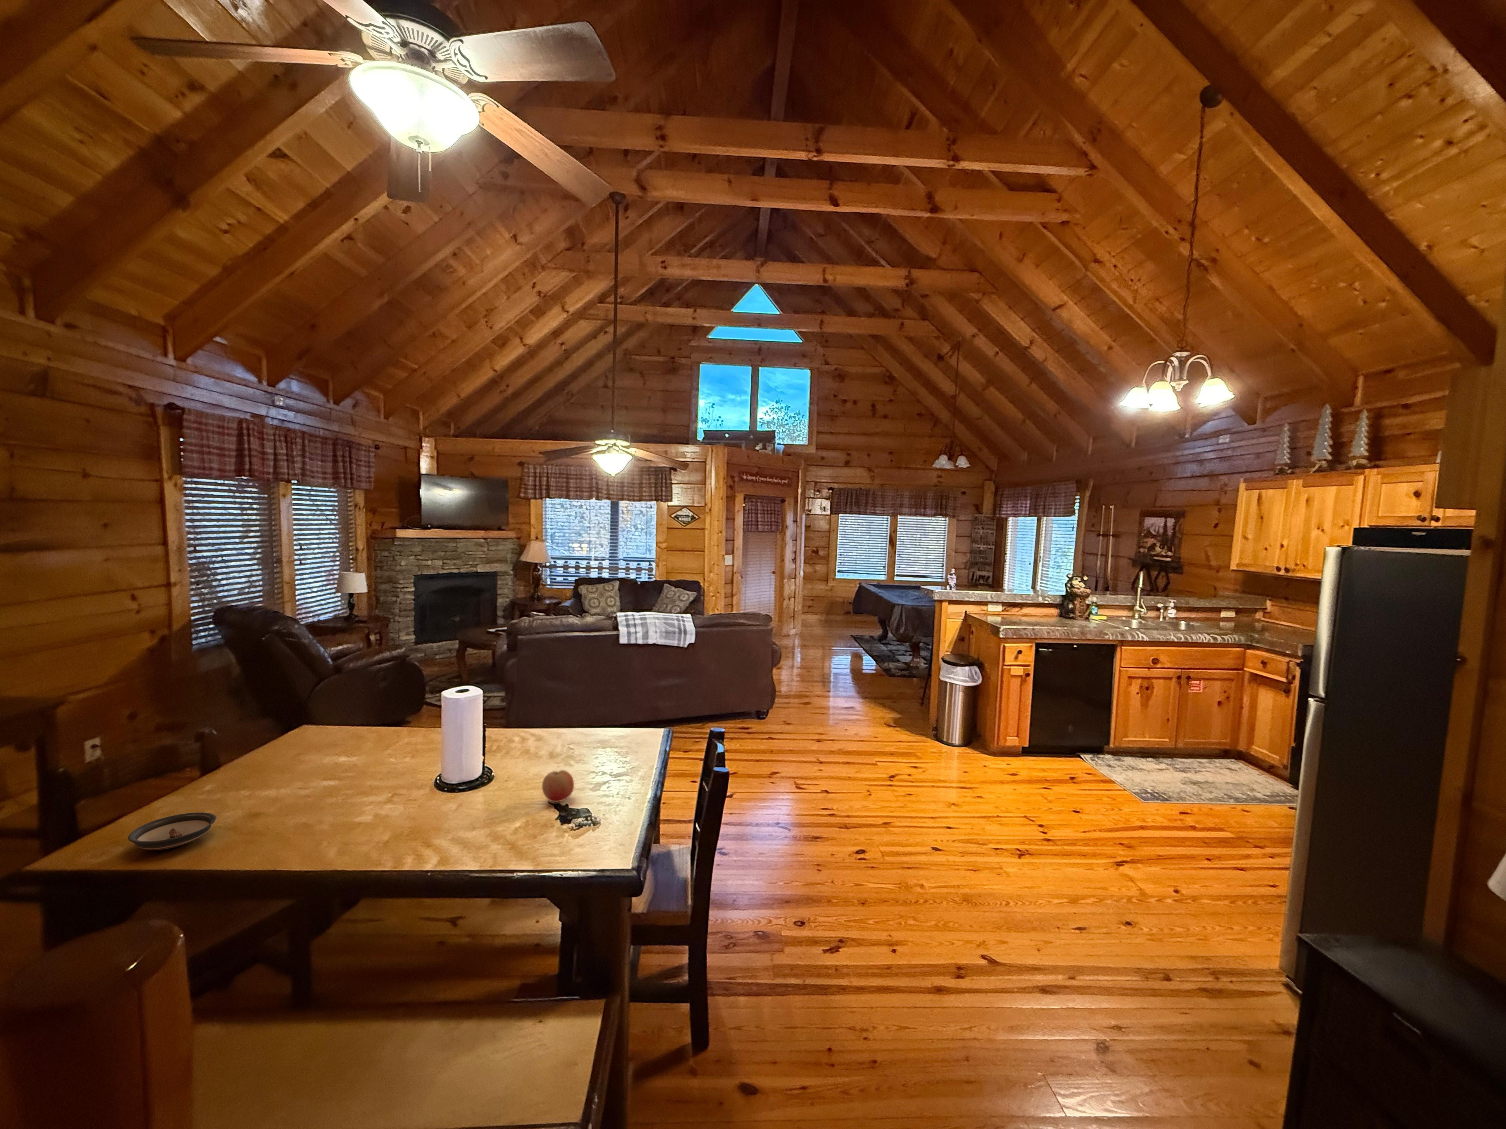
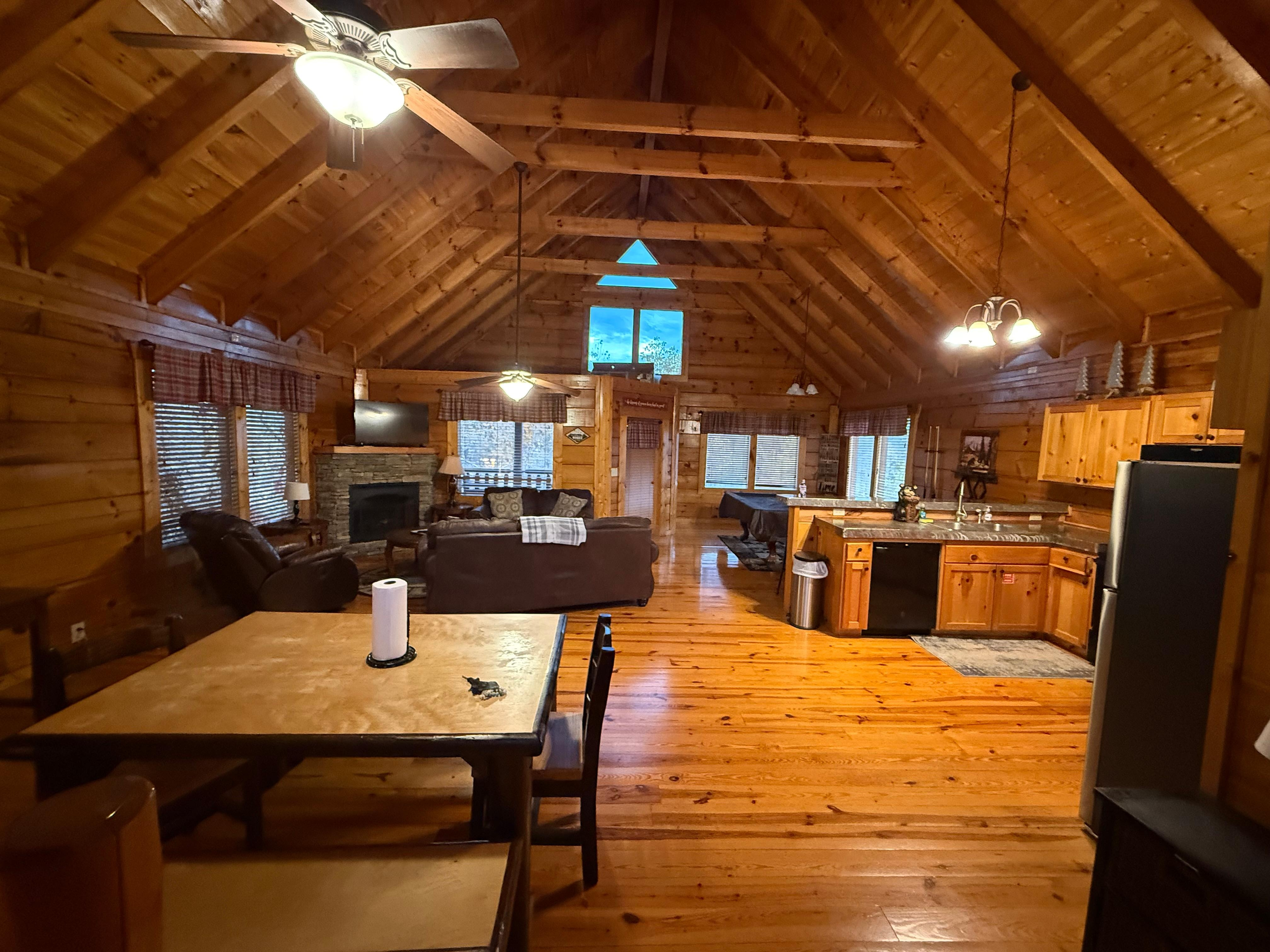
- fruit [542,770,574,803]
- saucer [128,812,217,850]
